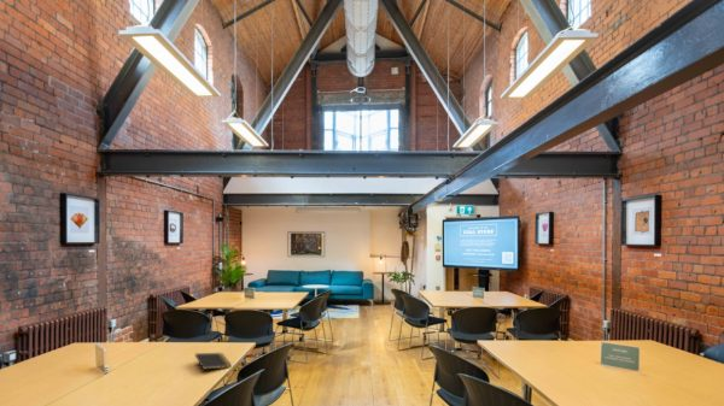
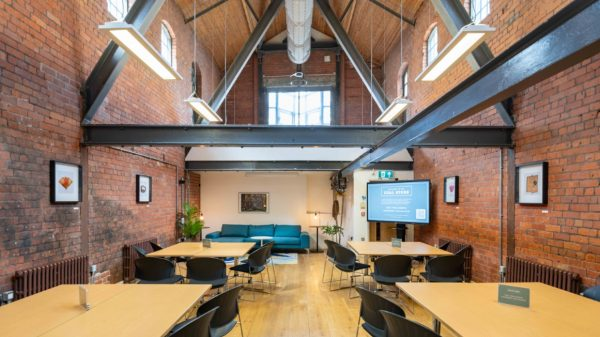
- notepad [194,352,233,373]
